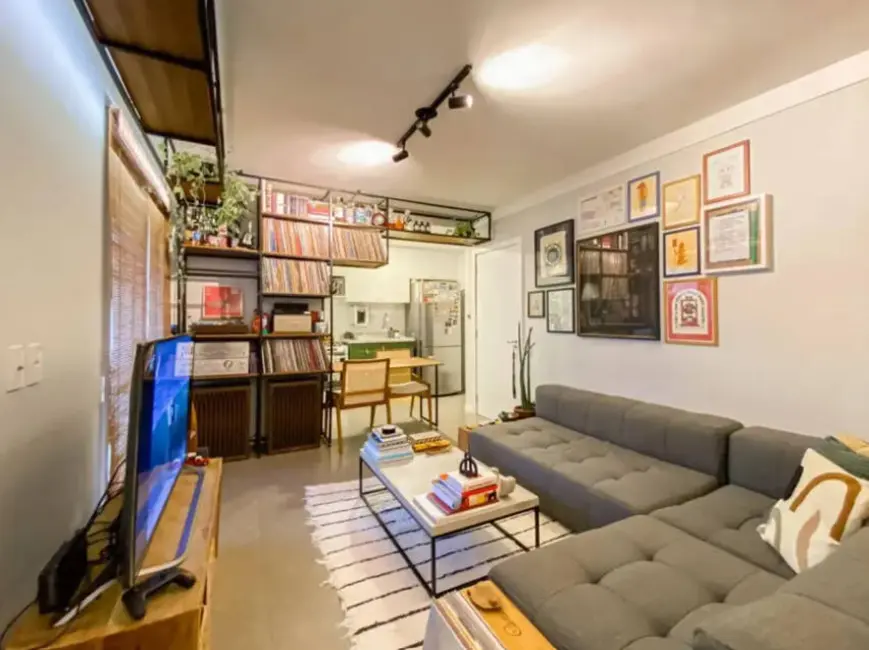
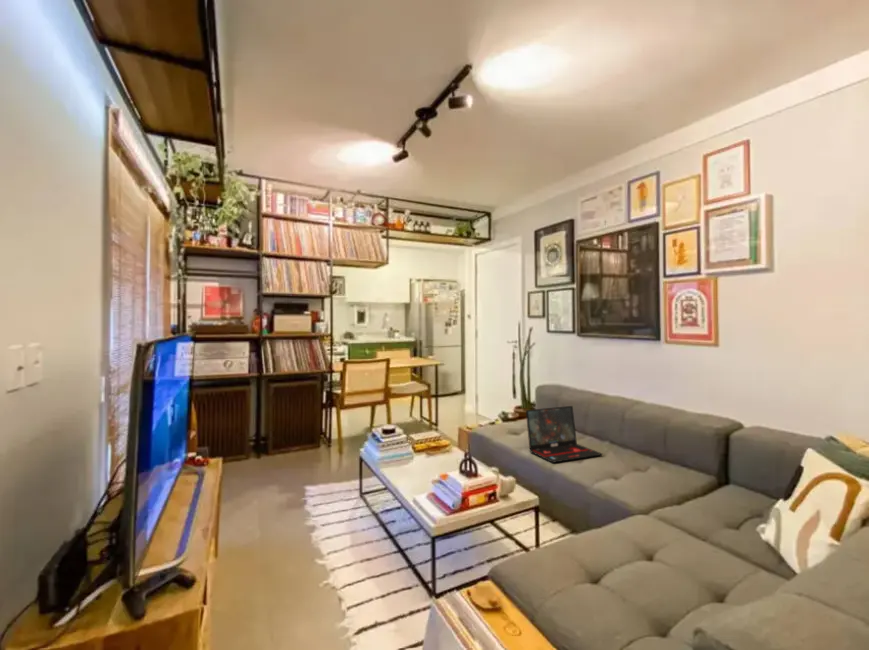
+ laptop [525,405,604,464]
